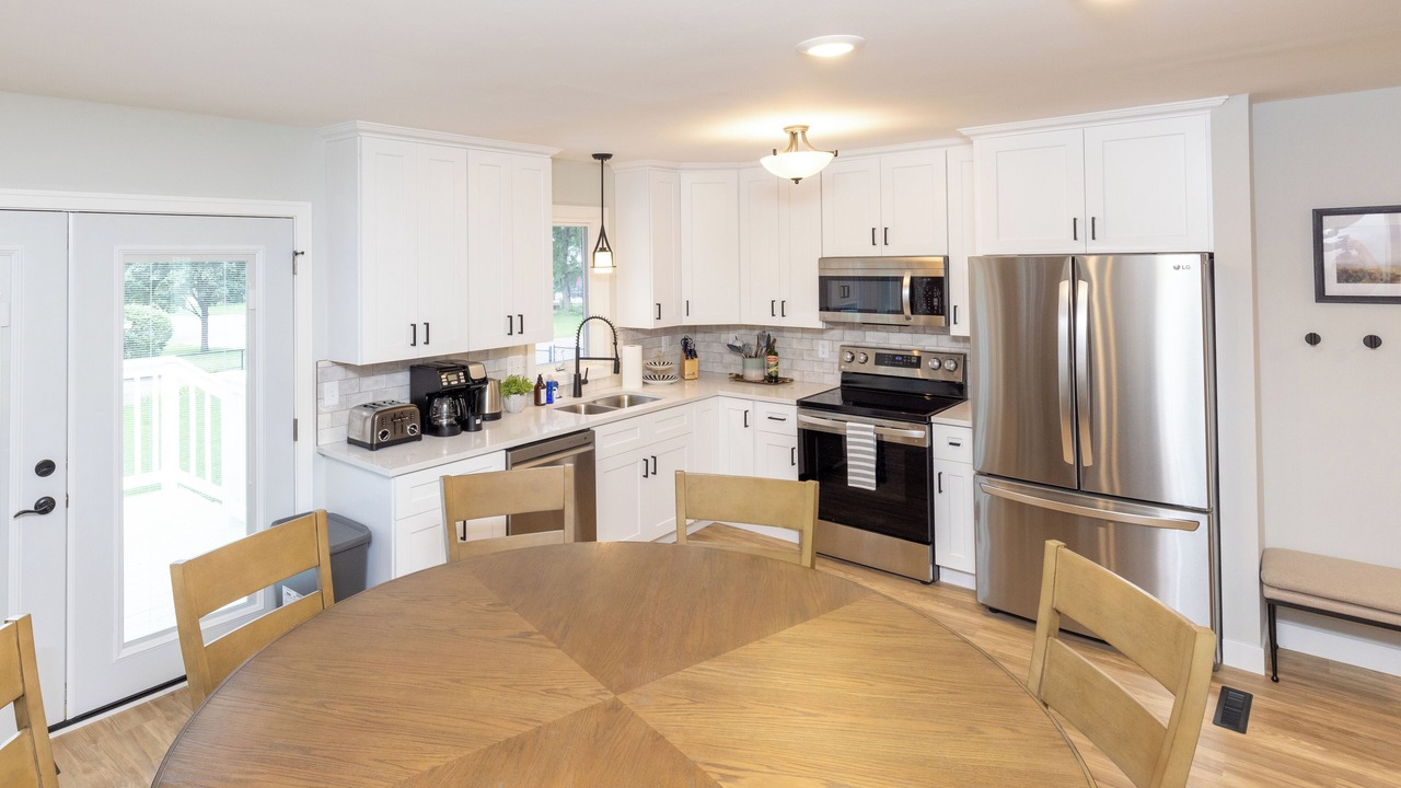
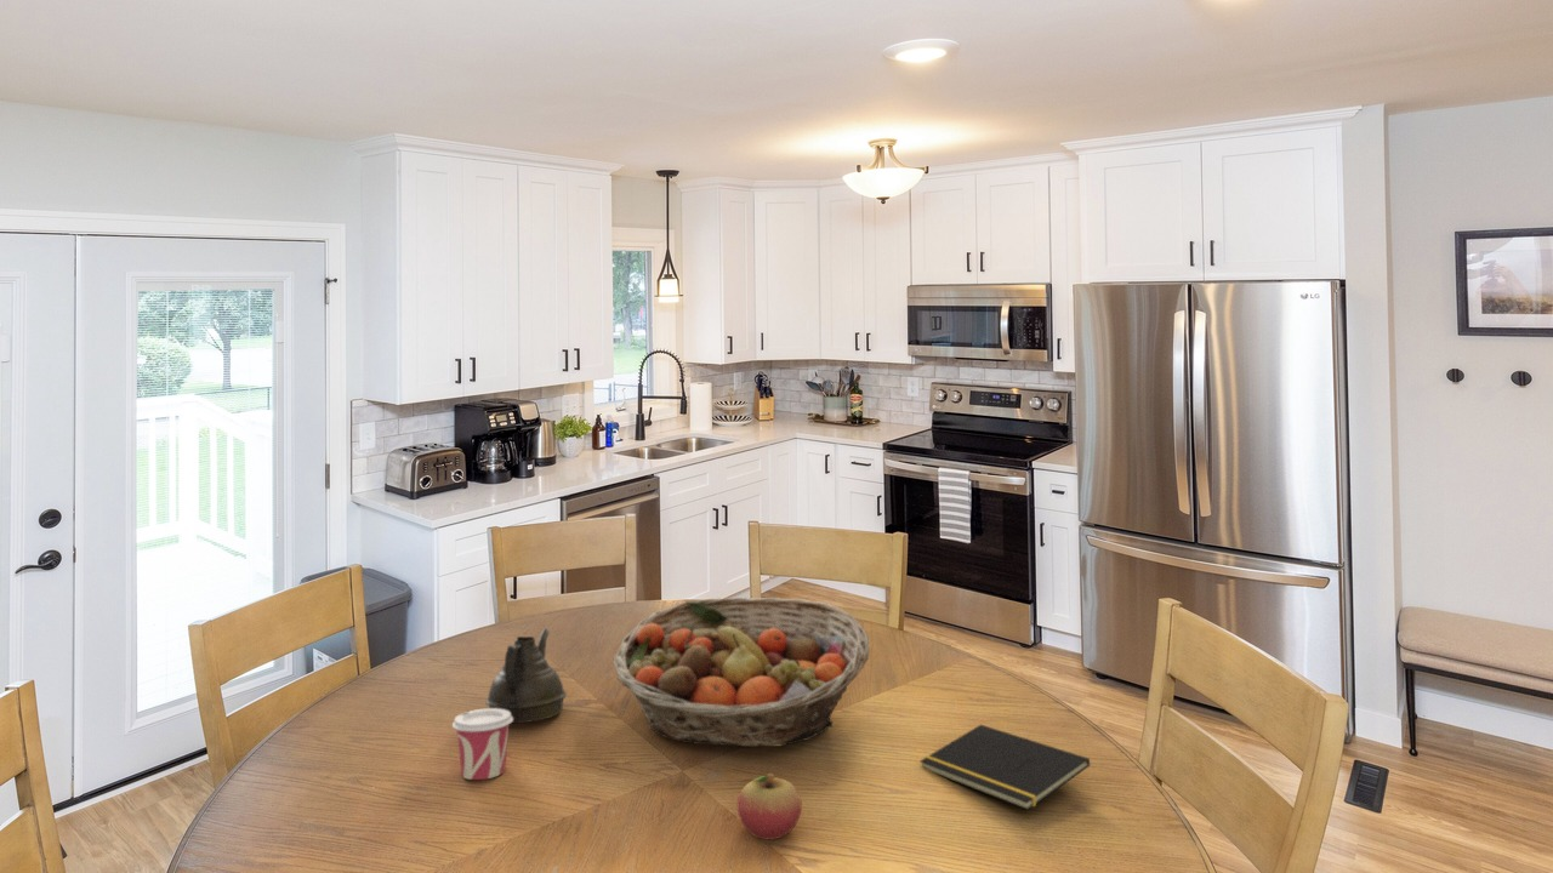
+ fruit [736,772,803,841]
+ notepad [918,724,1091,811]
+ teapot [484,627,568,724]
+ cup [451,707,513,781]
+ fruit basket [613,597,870,748]
